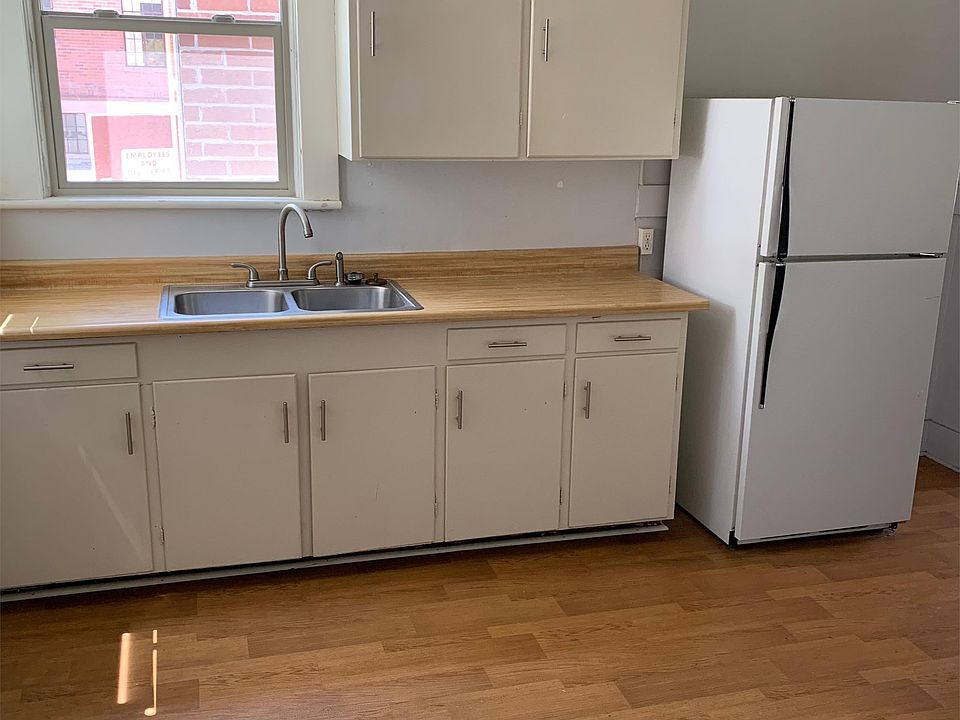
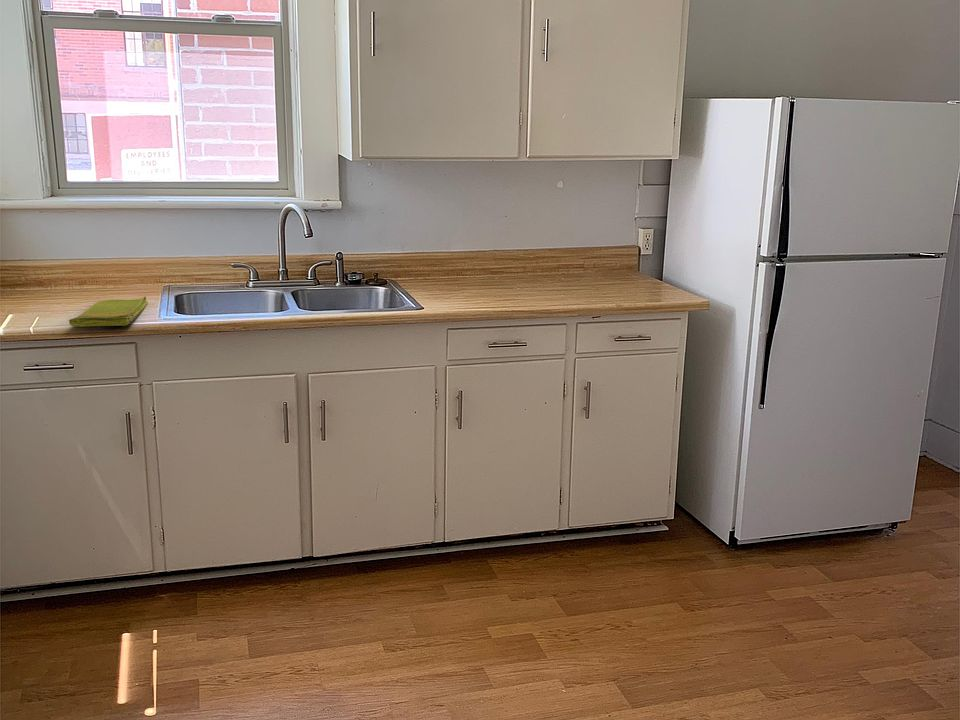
+ dish towel [68,296,149,328]
